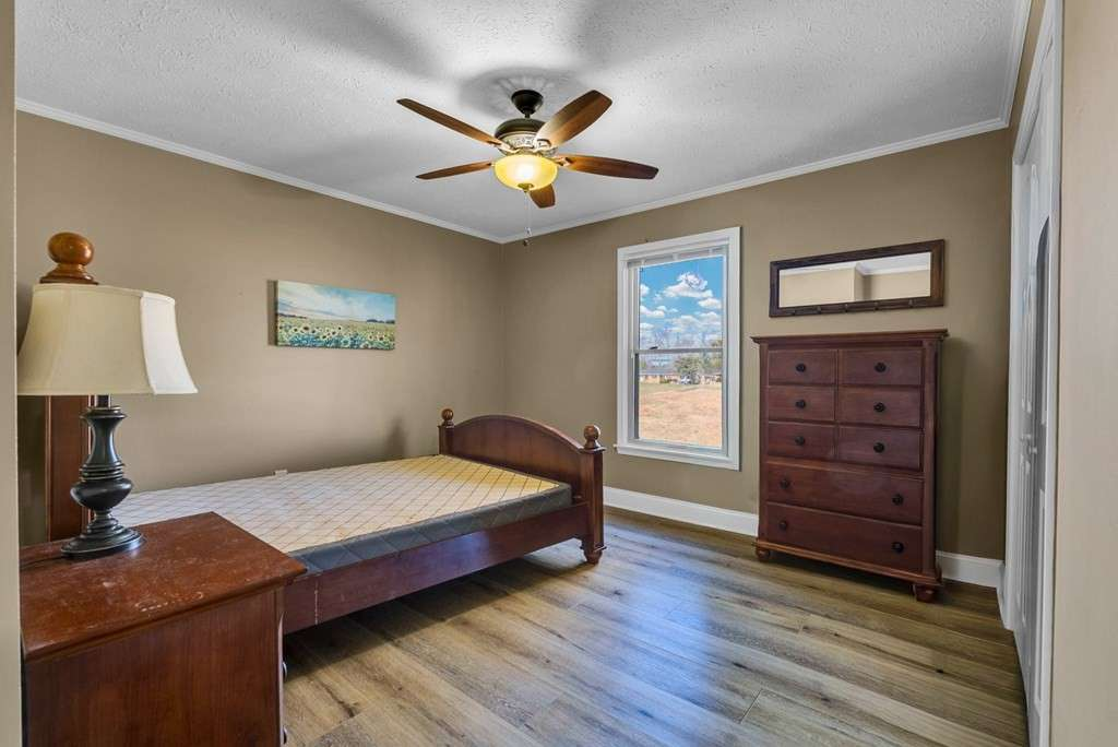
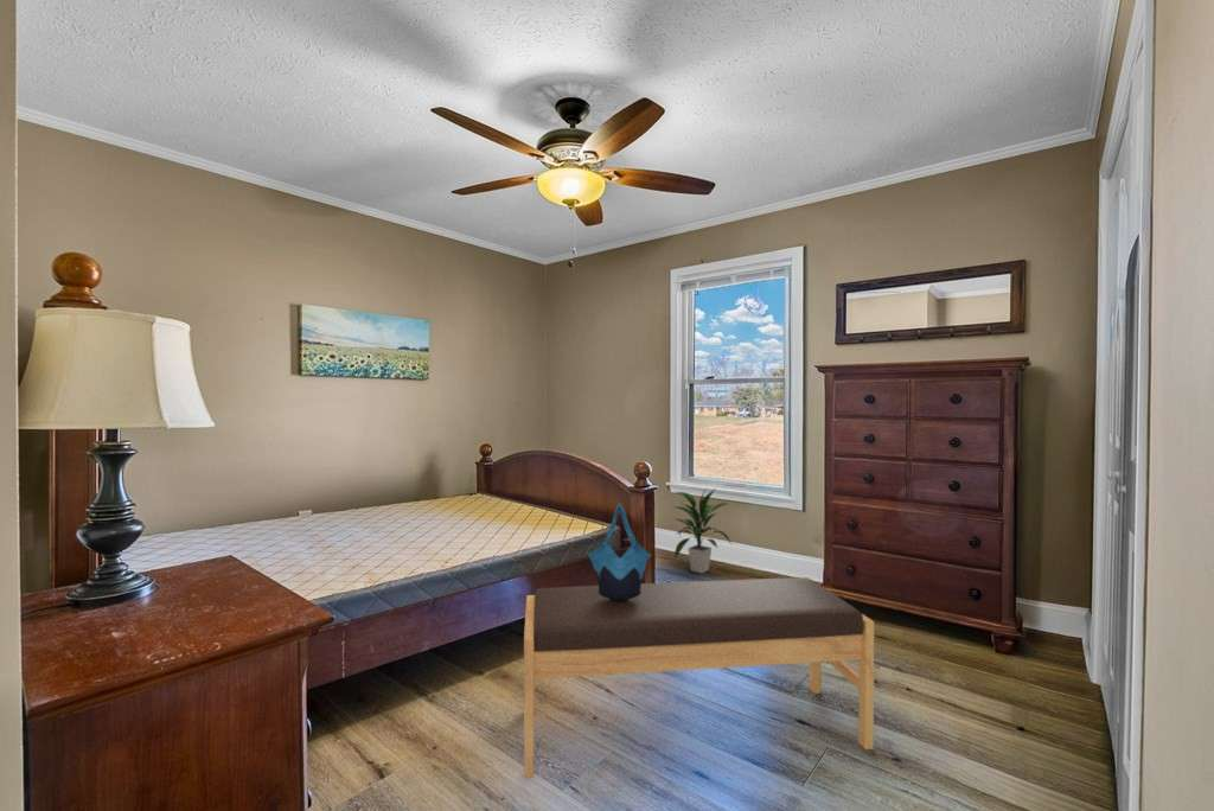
+ tote bag [587,503,652,601]
+ indoor plant [670,487,734,574]
+ bench [523,576,875,778]
